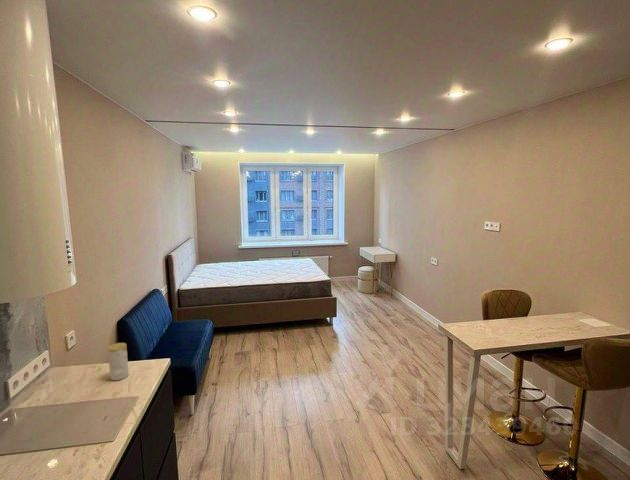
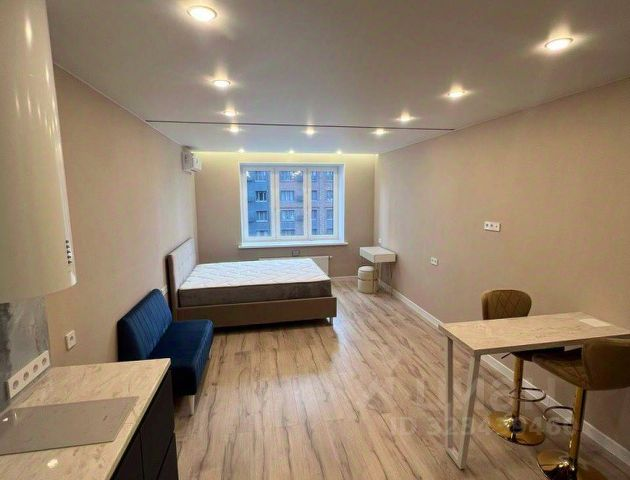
- candle [107,342,130,381]
